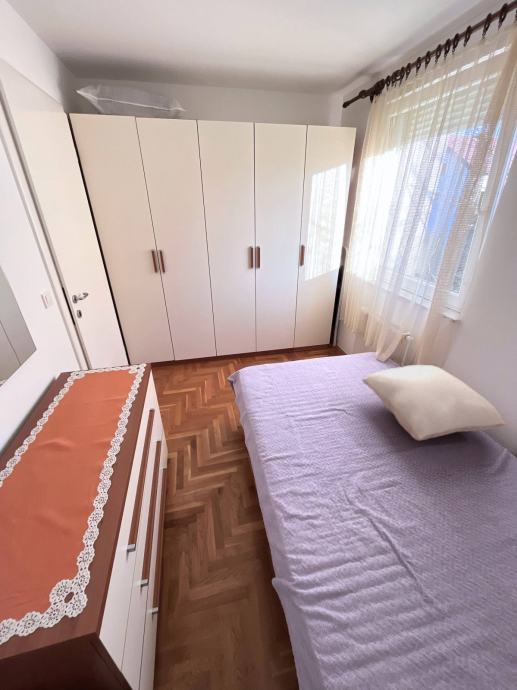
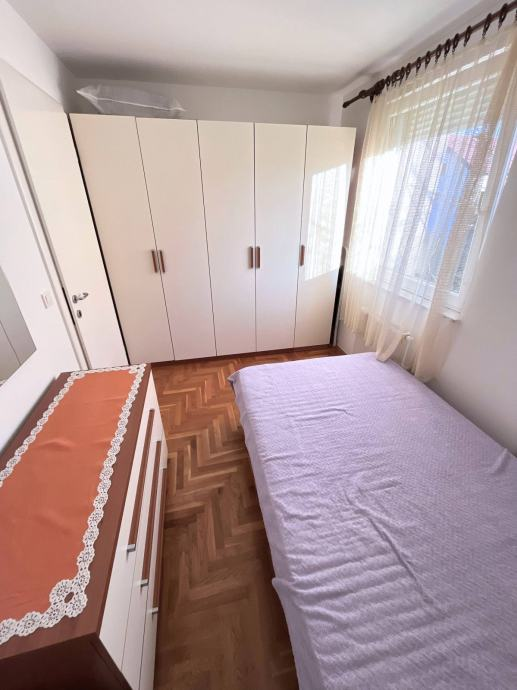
- pillow [361,364,508,442]
